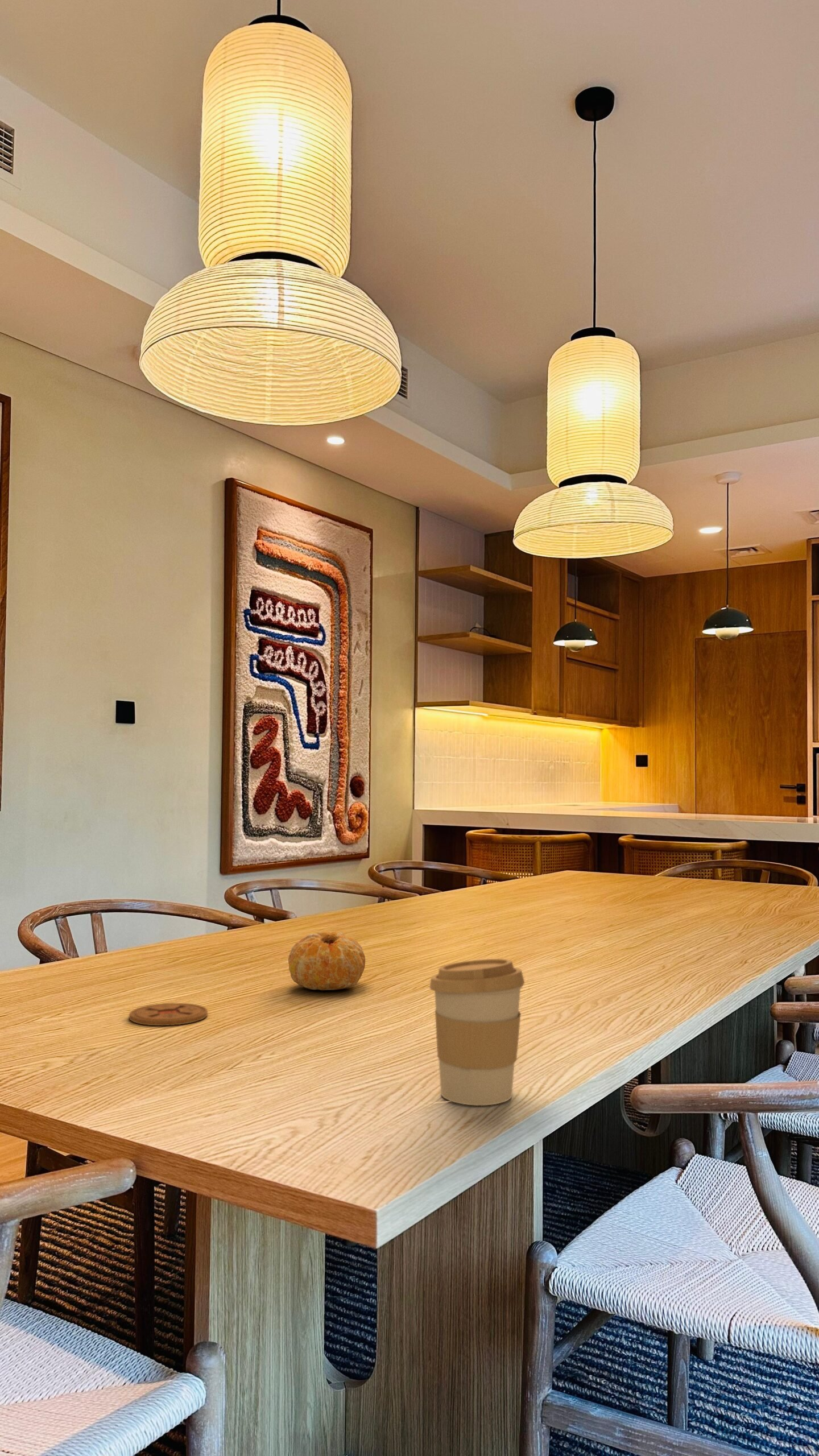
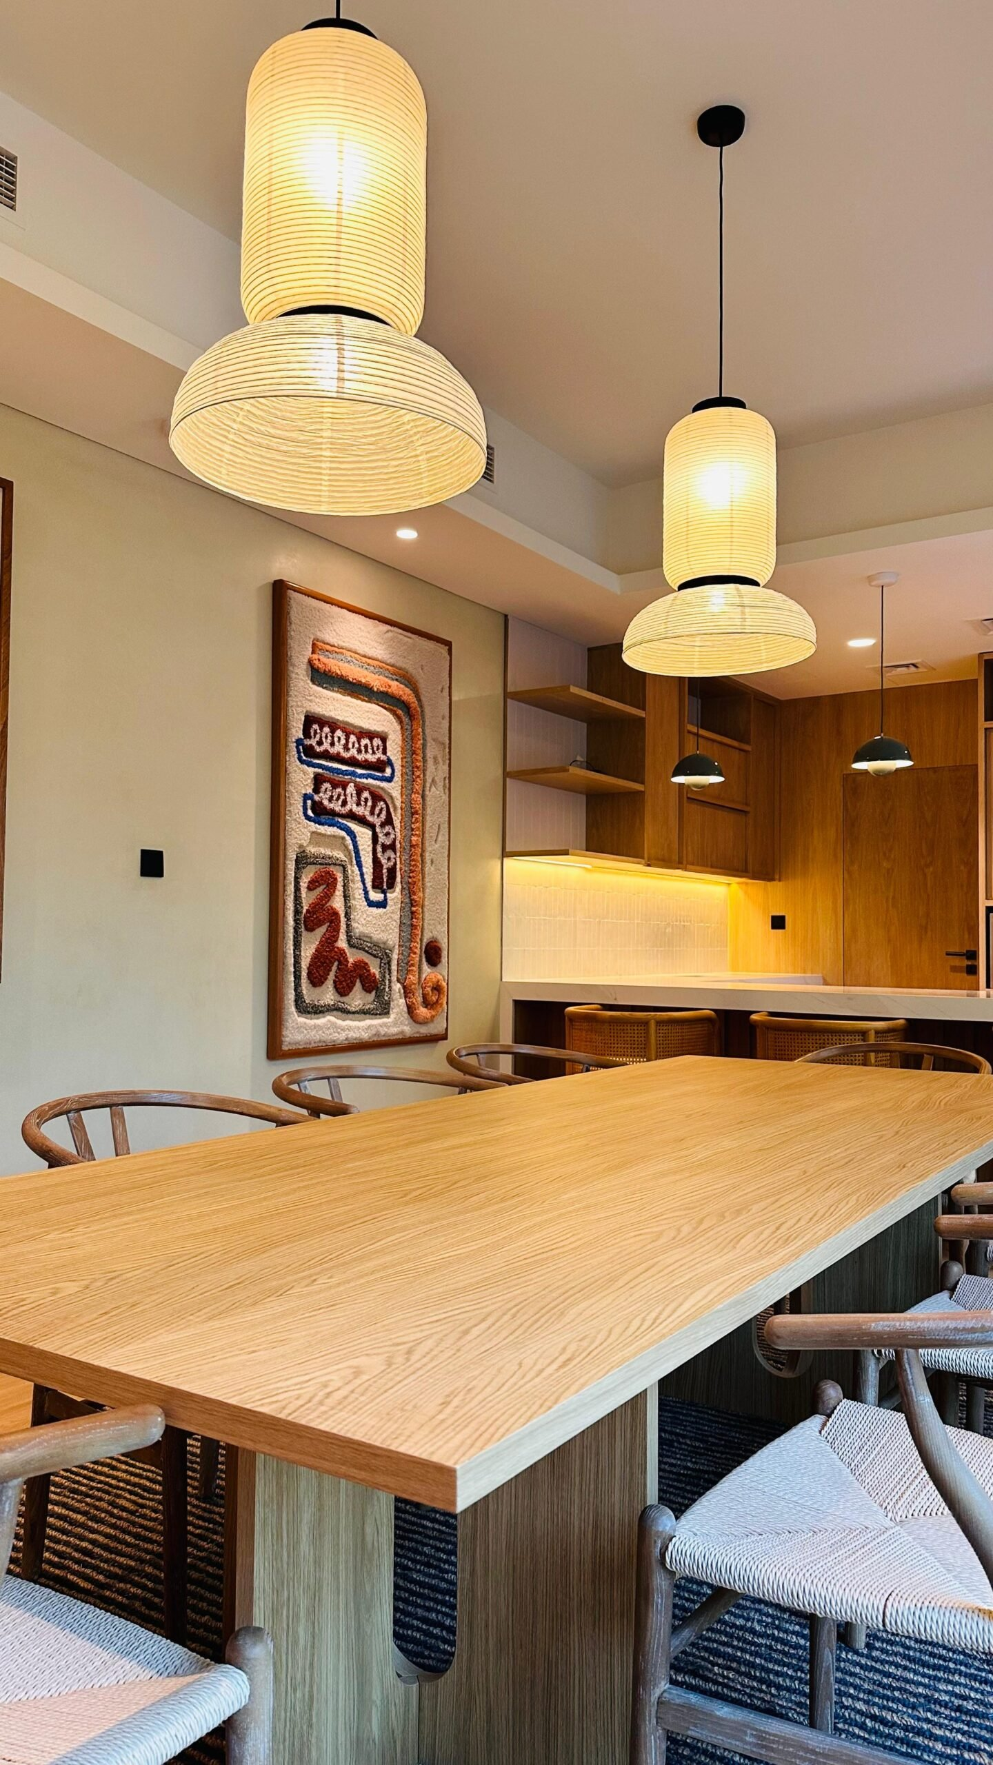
- fruit [288,930,366,991]
- coaster [129,1003,208,1026]
- coffee cup [429,958,525,1106]
